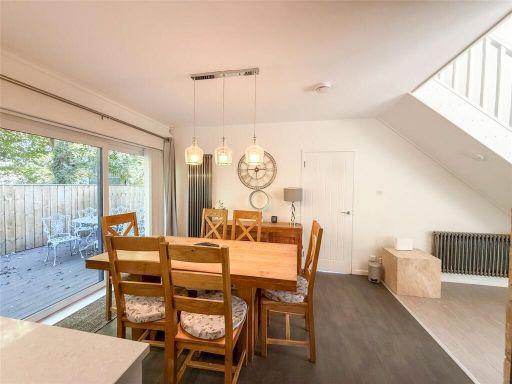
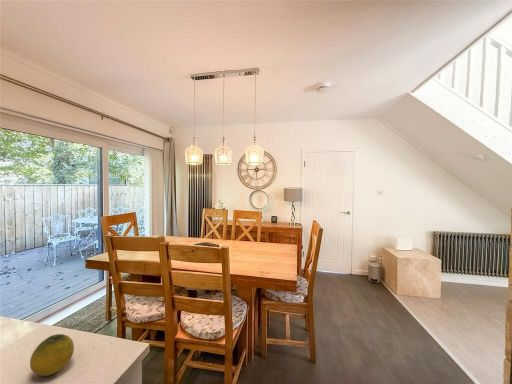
+ fruit [29,333,75,377]
